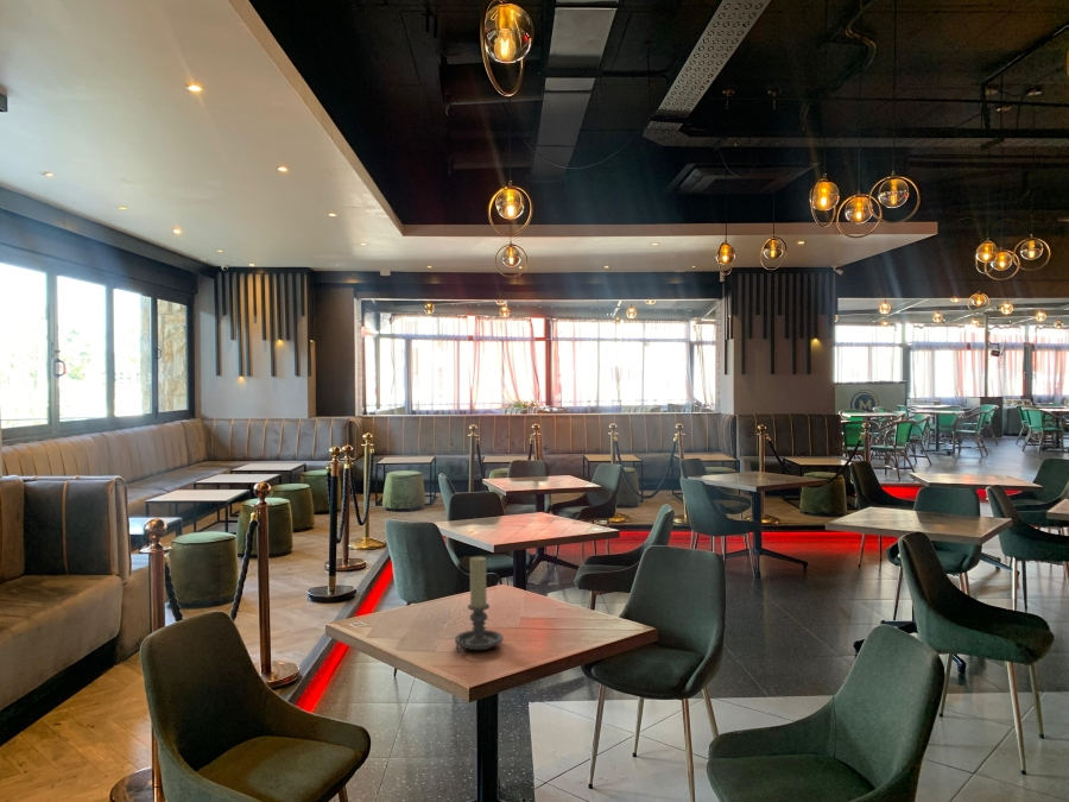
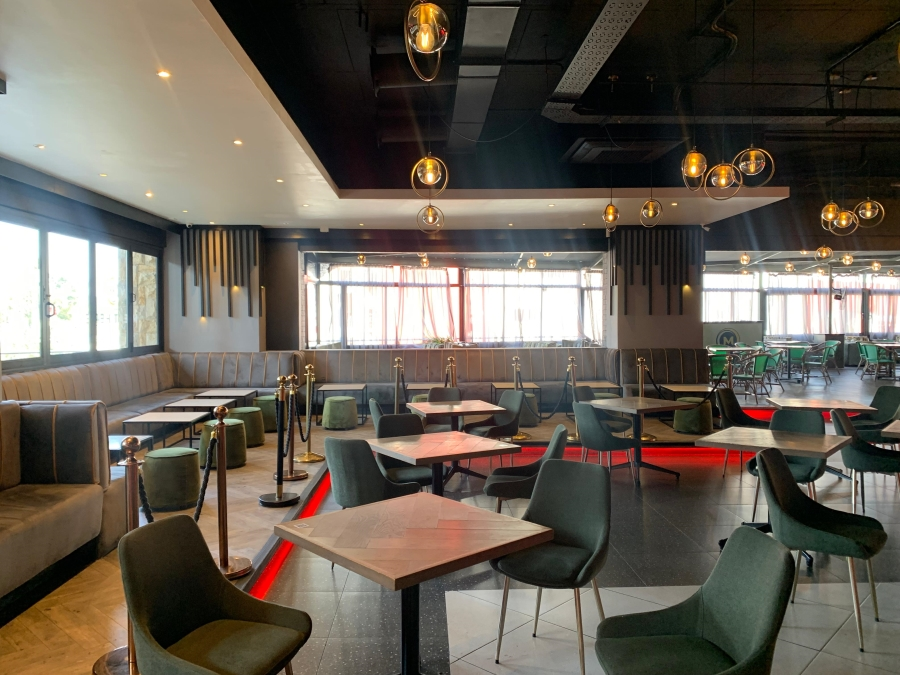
- candle holder [454,555,504,655]
